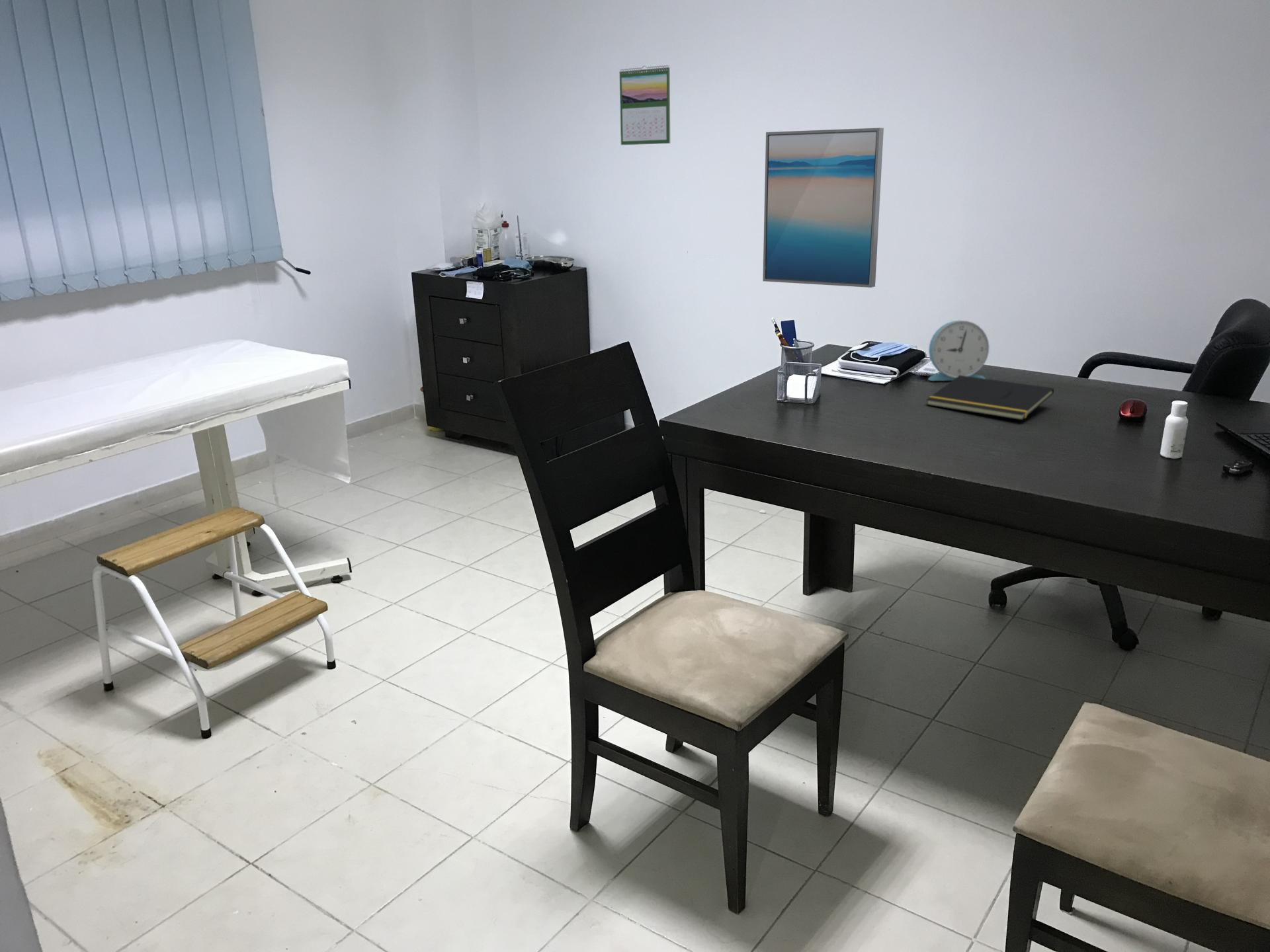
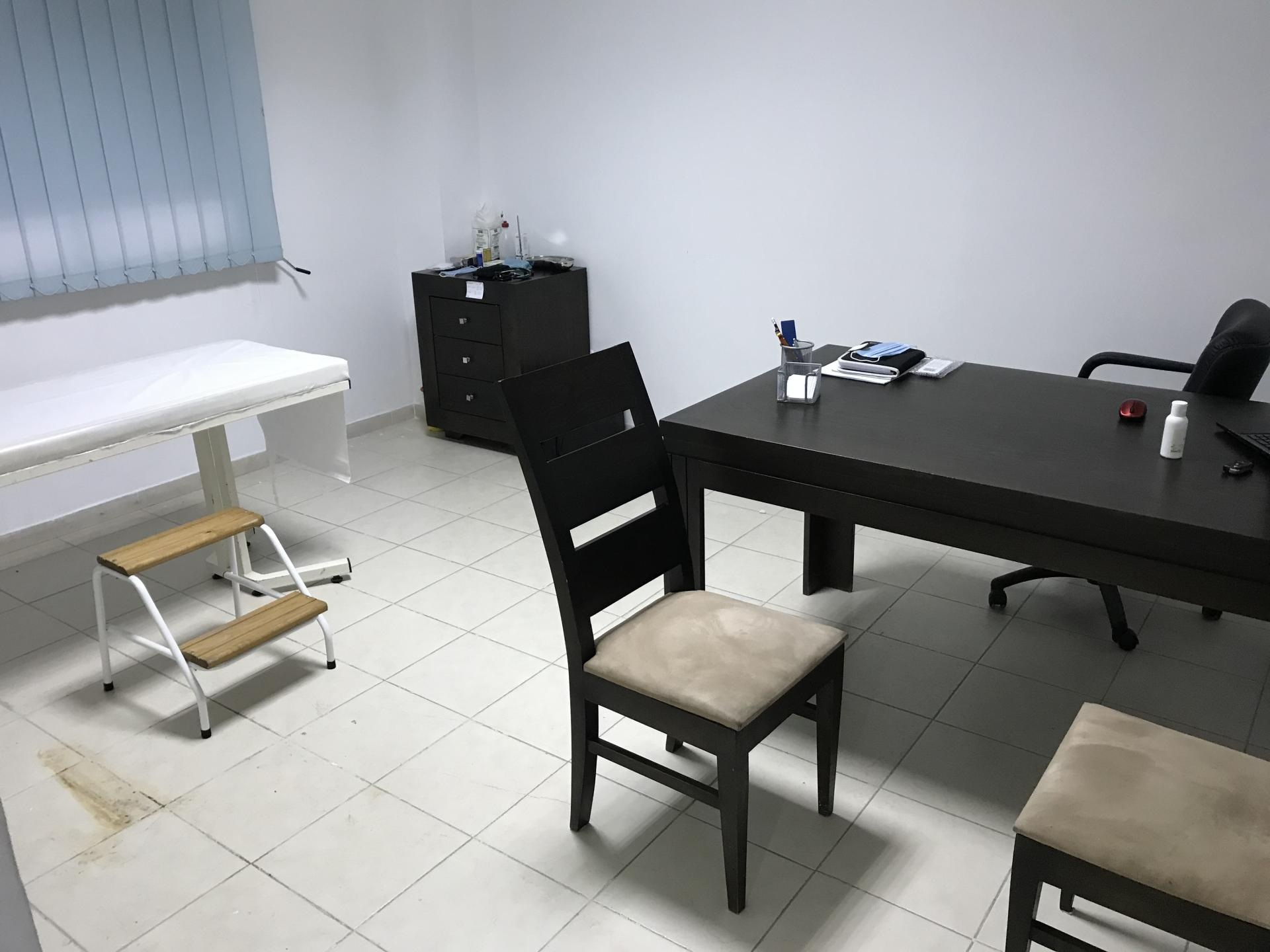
- calendar [619,64,671,145]
- wall art [762,127,884,288]
- alarm clock [927,319,990,381]
- notepad [926,376,1055,421]
